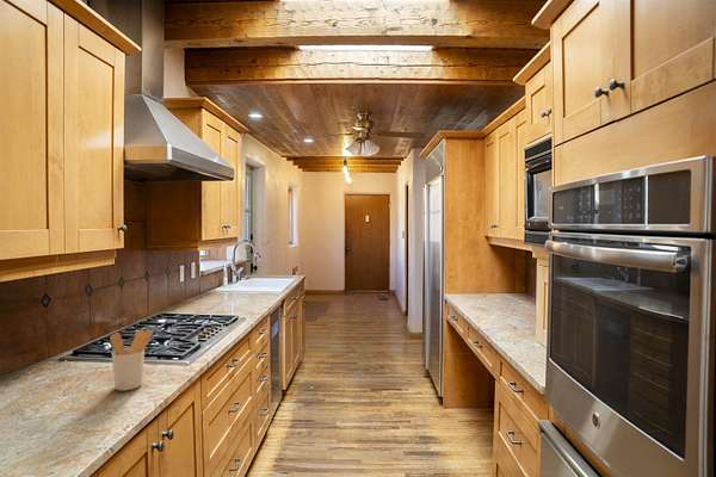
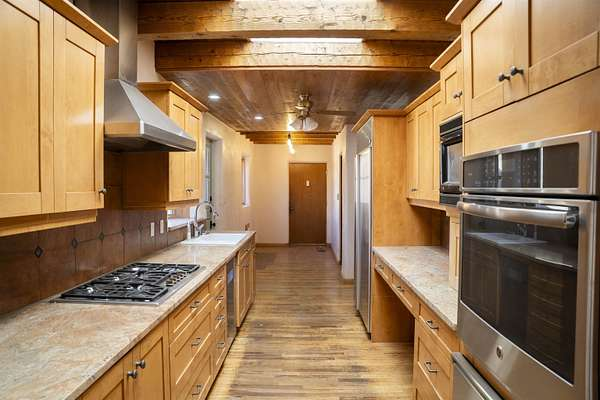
- utensil holder [109,328,154,391]
